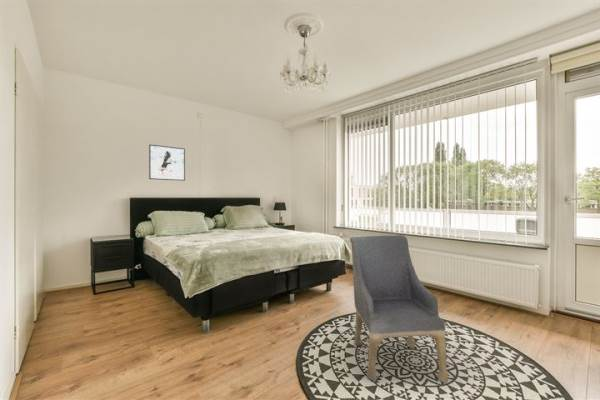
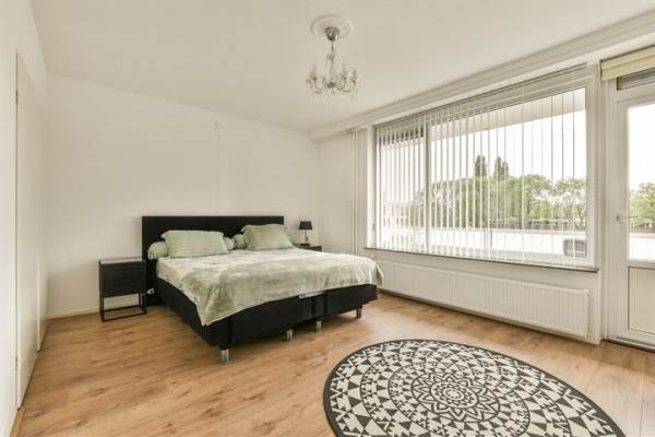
- armchair [349,234,450,384]
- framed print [148,143,186,182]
